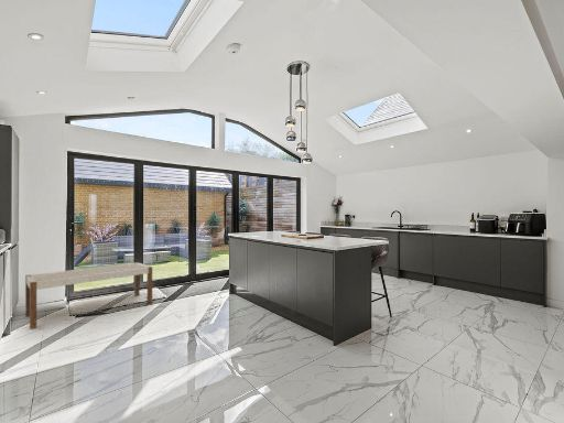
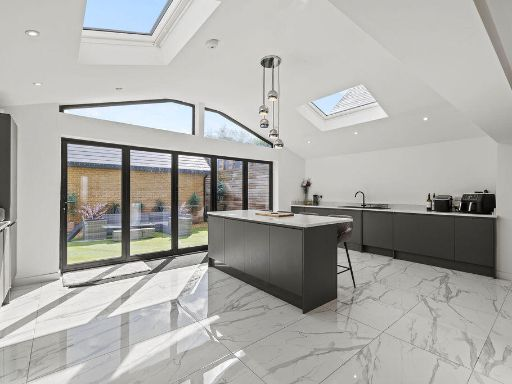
- bench [24,261,153,329]
